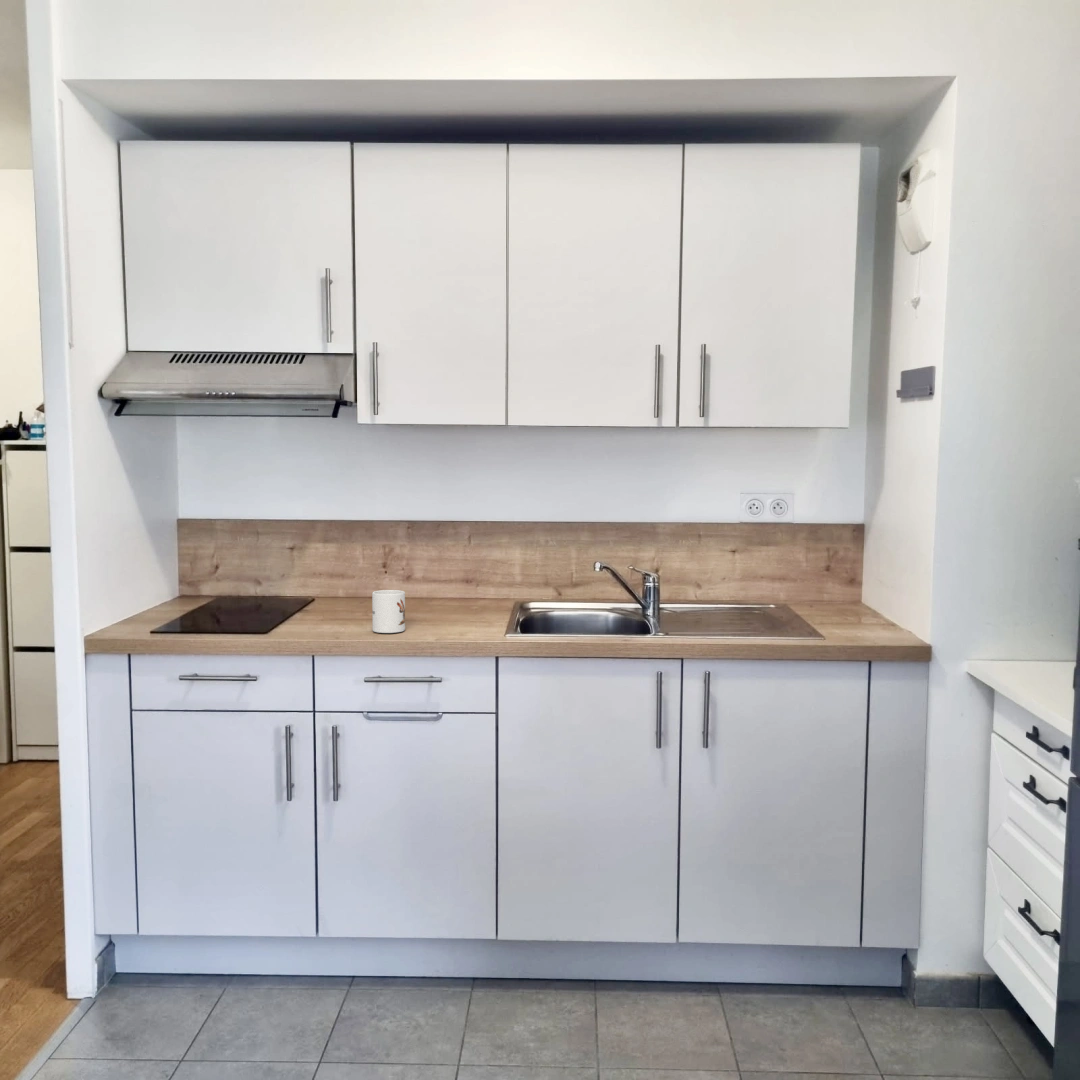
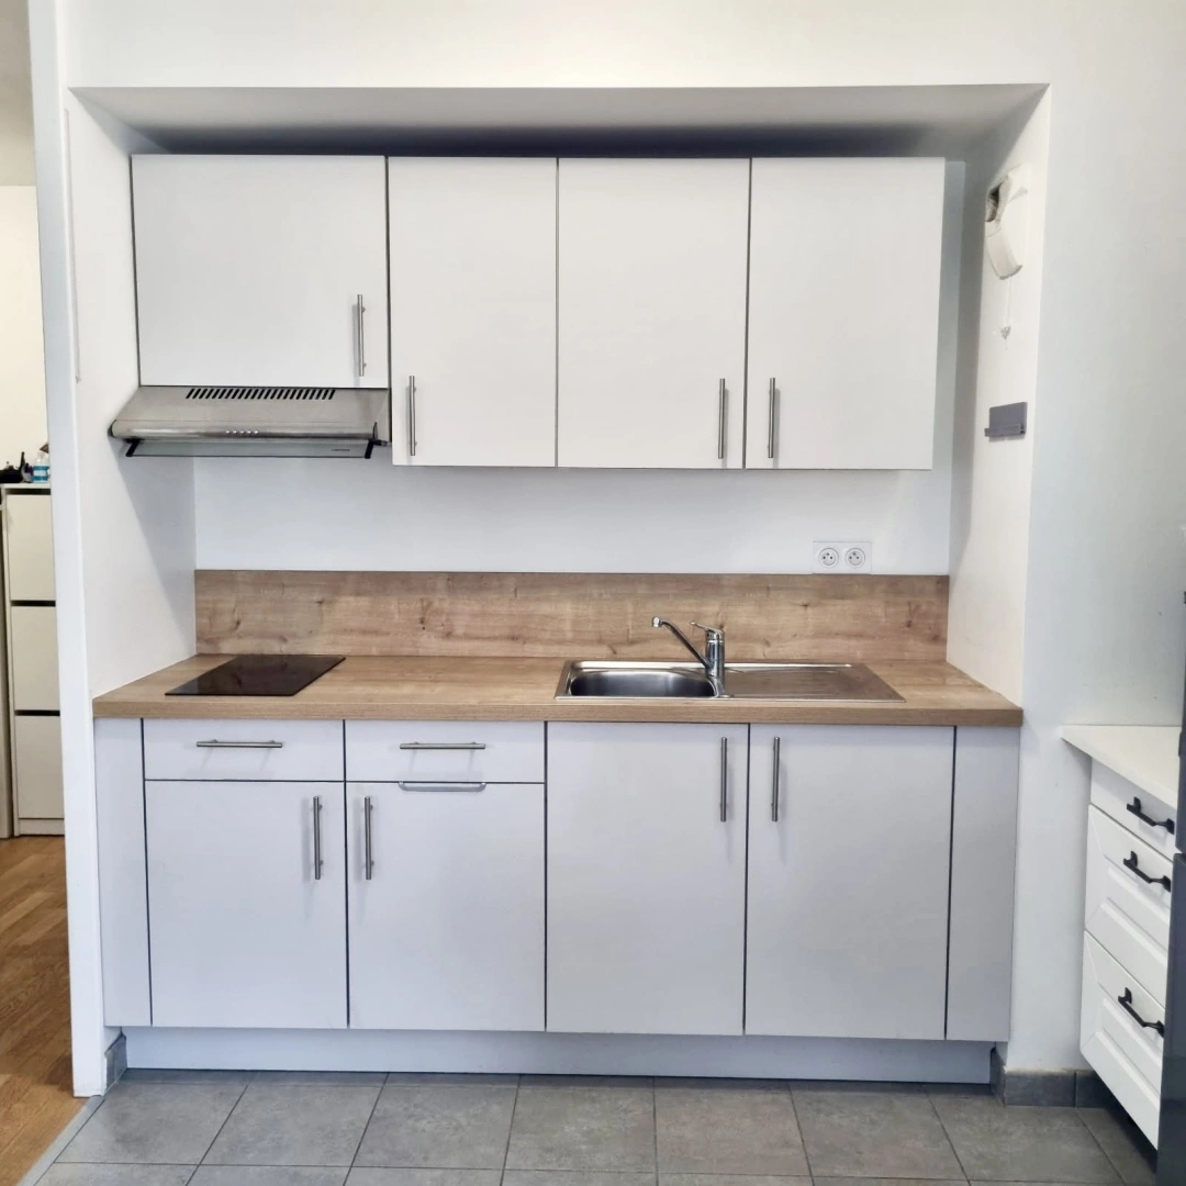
- mug [371,589,406,634]
